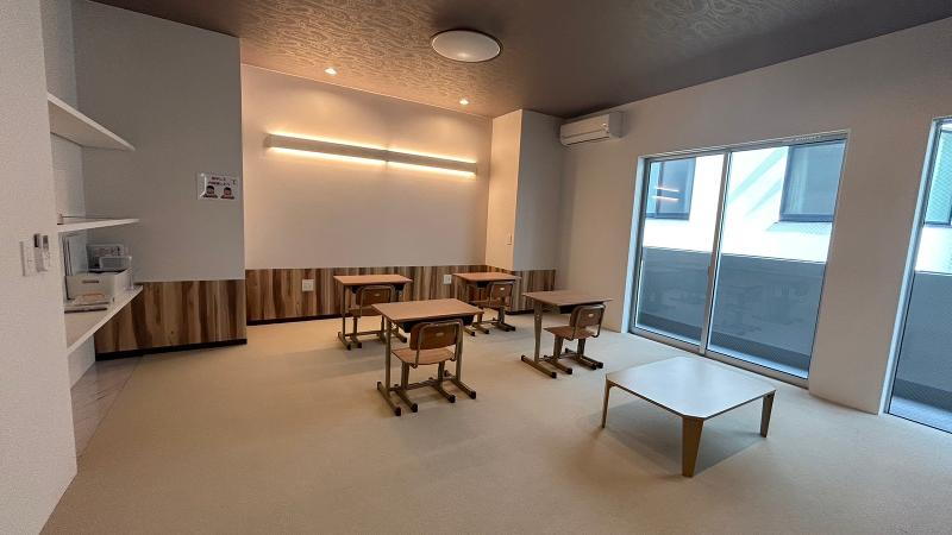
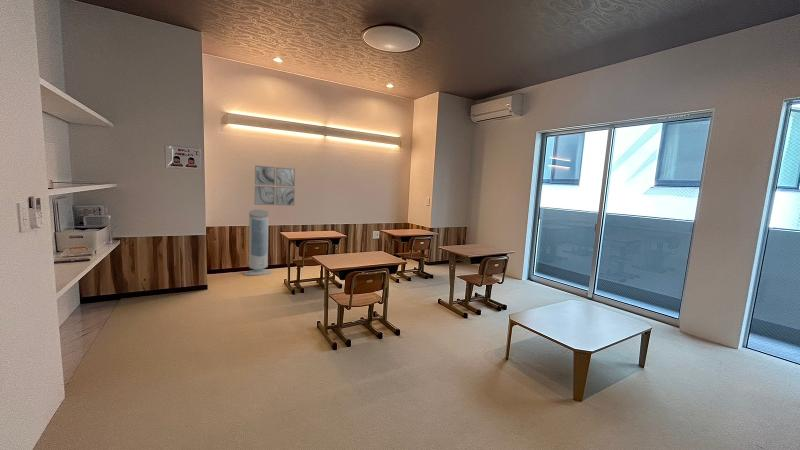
+ air purifier [243,209,273,276]
+ wall art [254,164,296,207]
